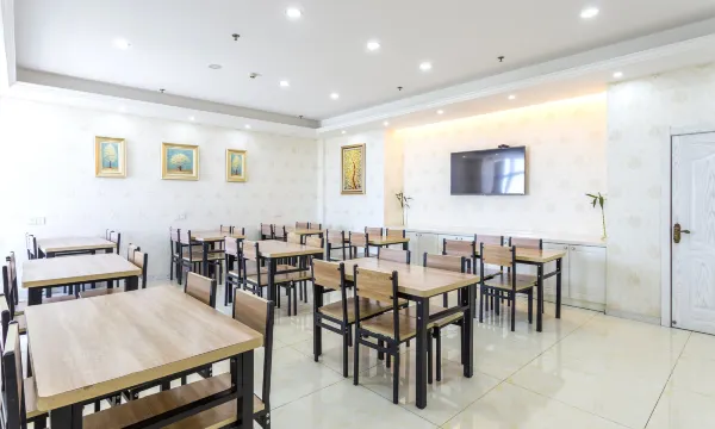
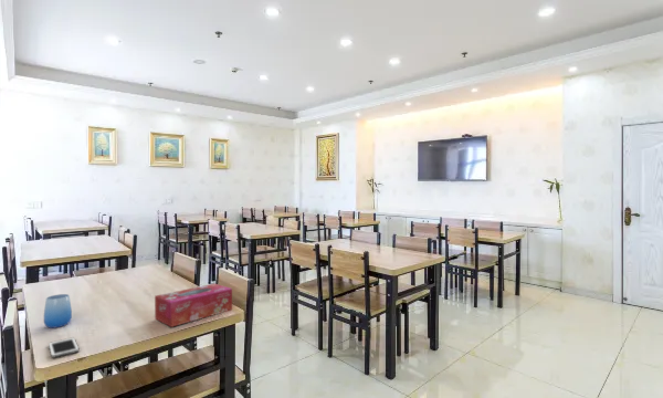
+ cell phone [48,336,80,359]
+ tissue box [154,283,233,328]
+ cup [43,293,73,329]
